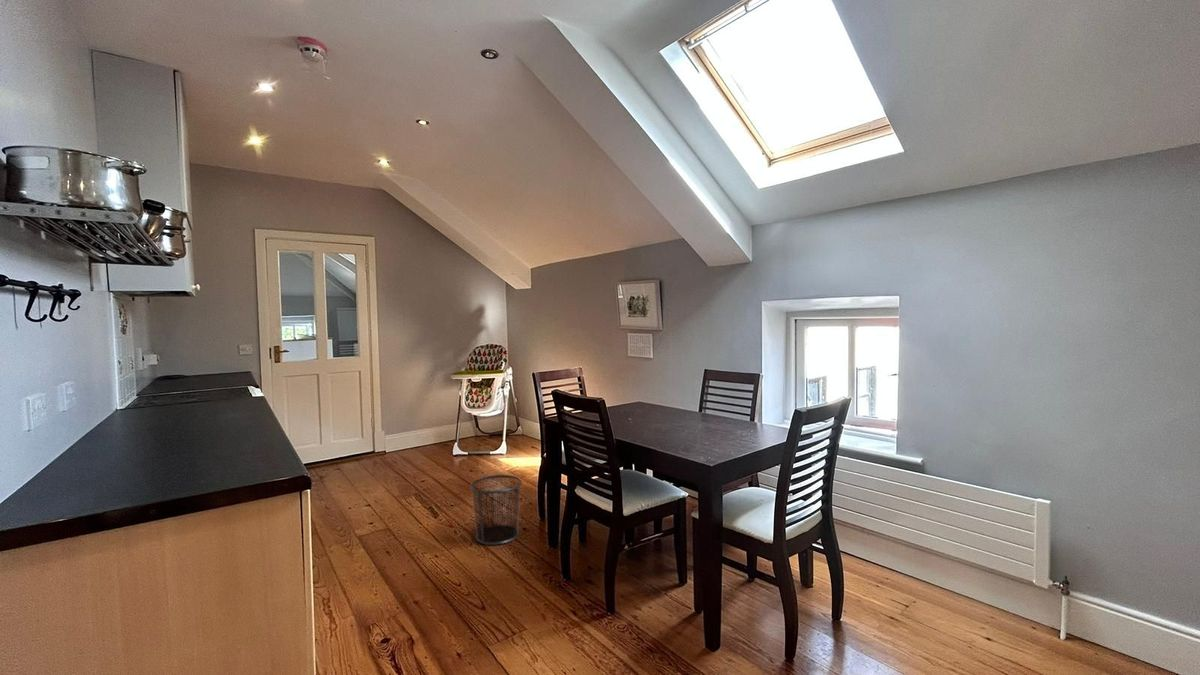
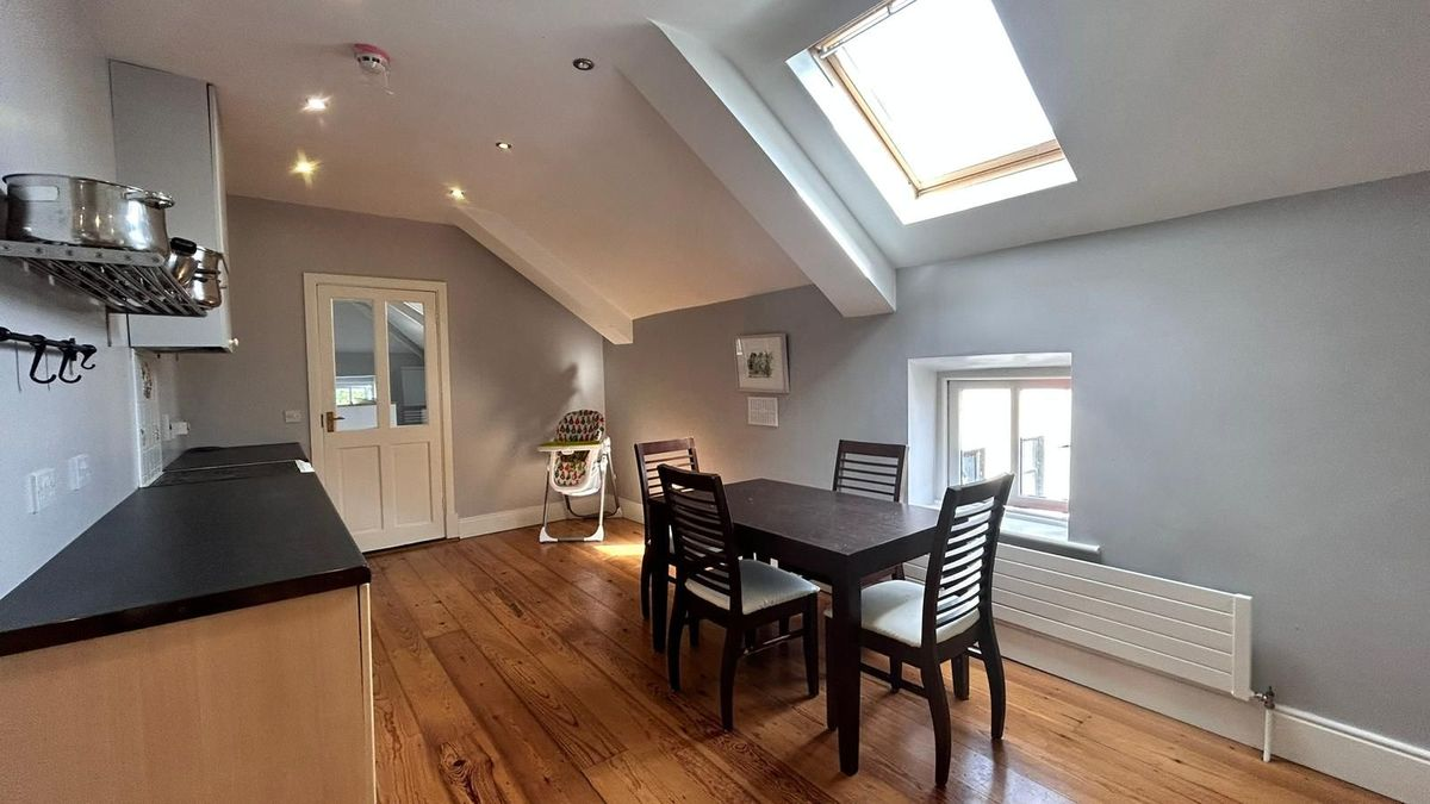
- waste bin [469,474,523,546]
